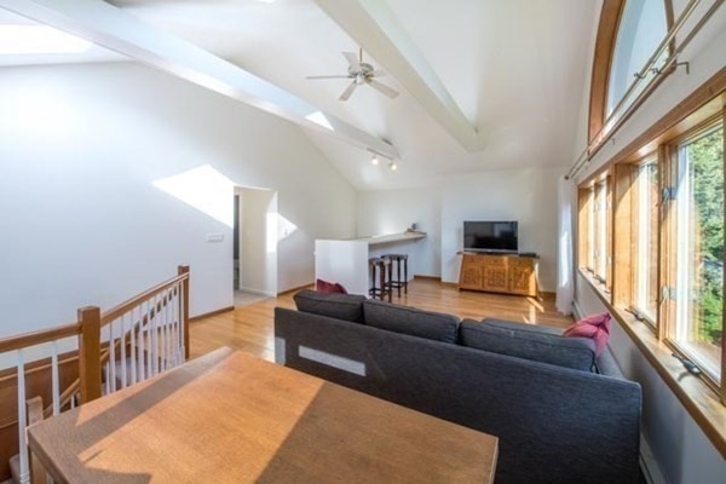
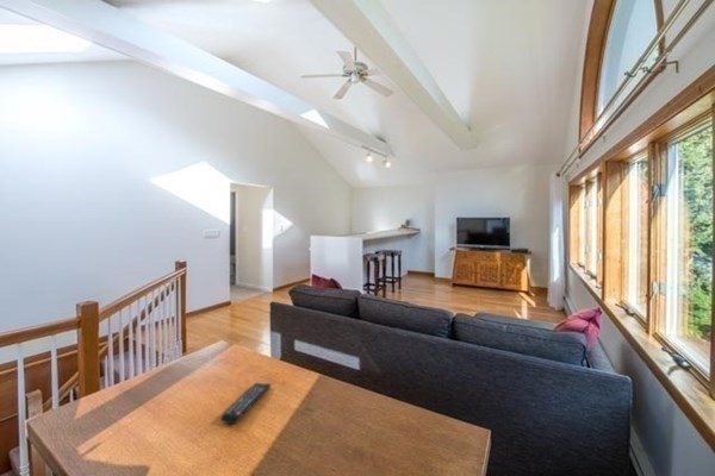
+ remote control [219,382,272,425]
